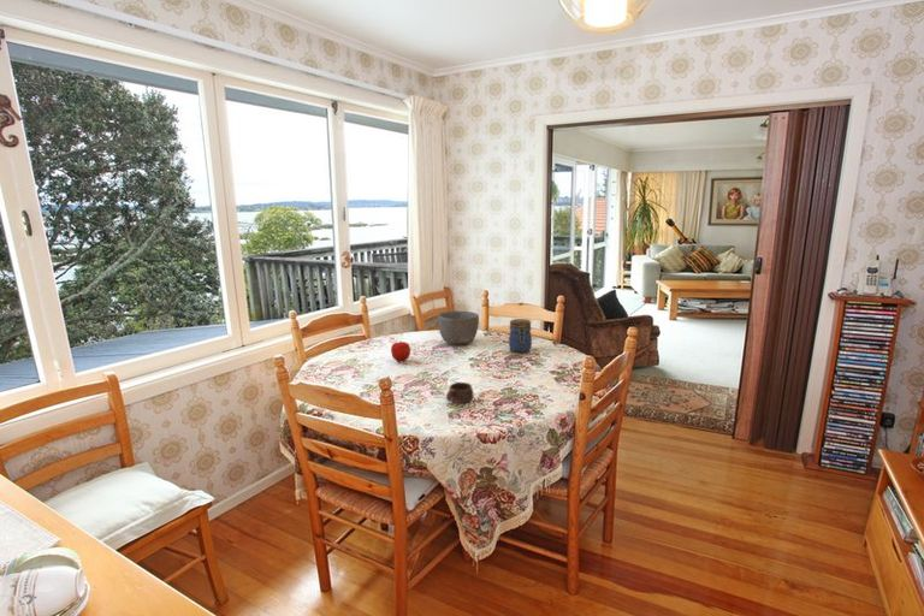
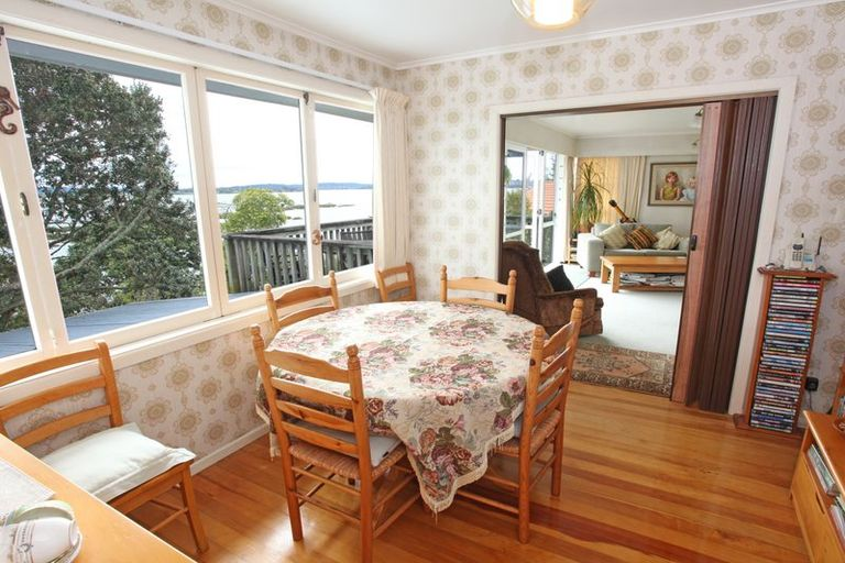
- bowl [437,310,480,345]
- cup [445,381,474,404]
- jar [508,318,533,354]
- fruit [390,340,411,363]
